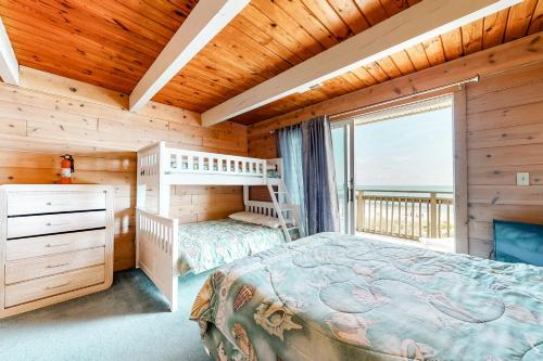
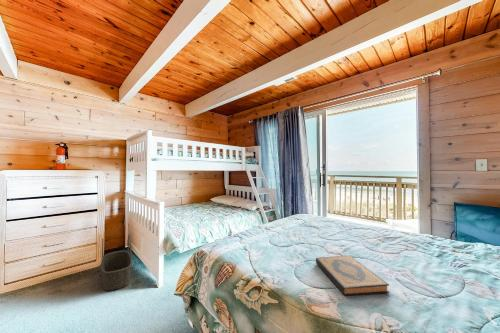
+ basket [100,233,133,292]
+ hardback book [315,255,390,296]
